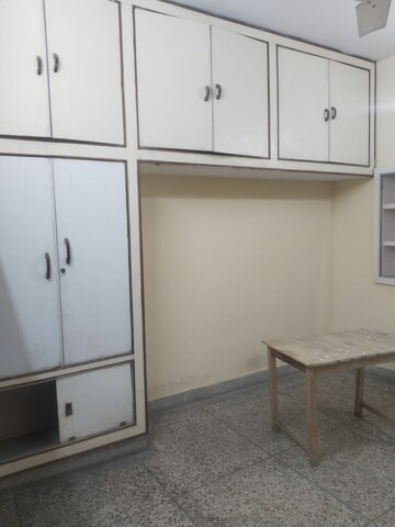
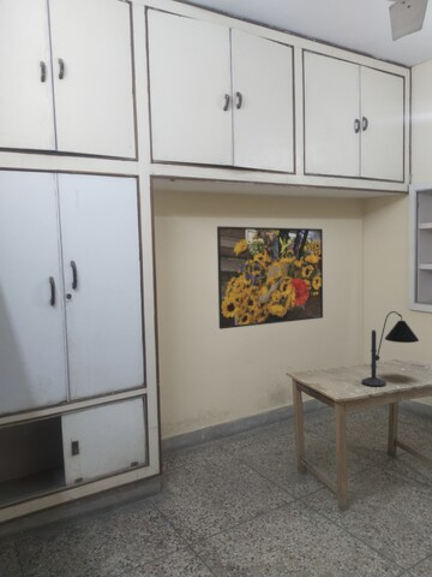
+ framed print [216,225,324,331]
+ desk lamp [360,310,420,387]
